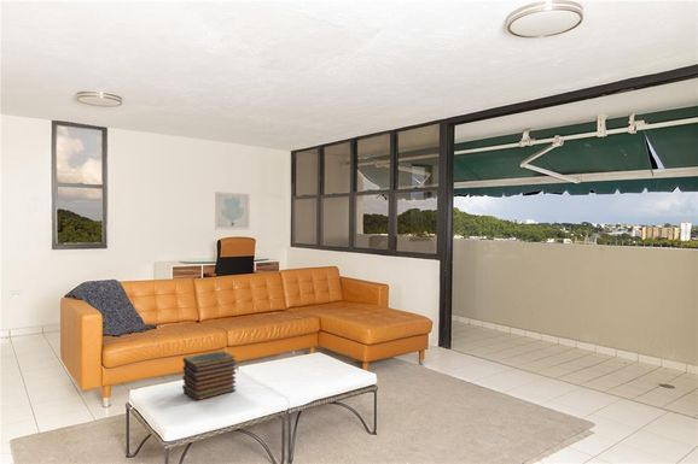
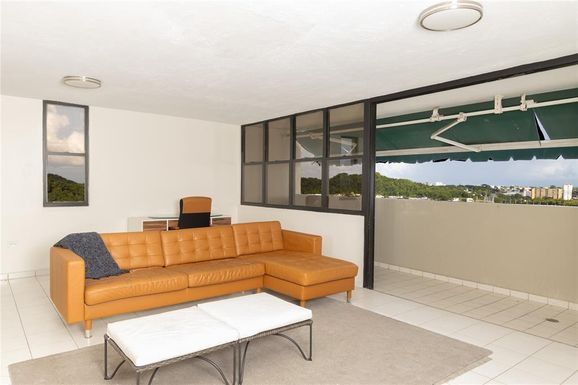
- wall art [214,192,251,230]
- book stack [181,350,238,401]
